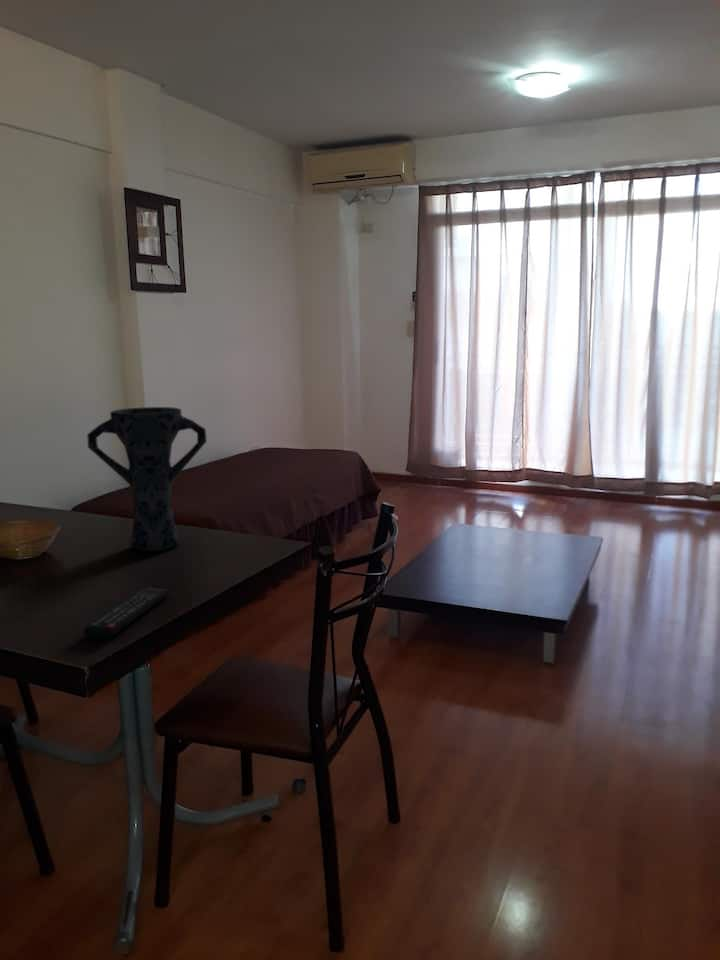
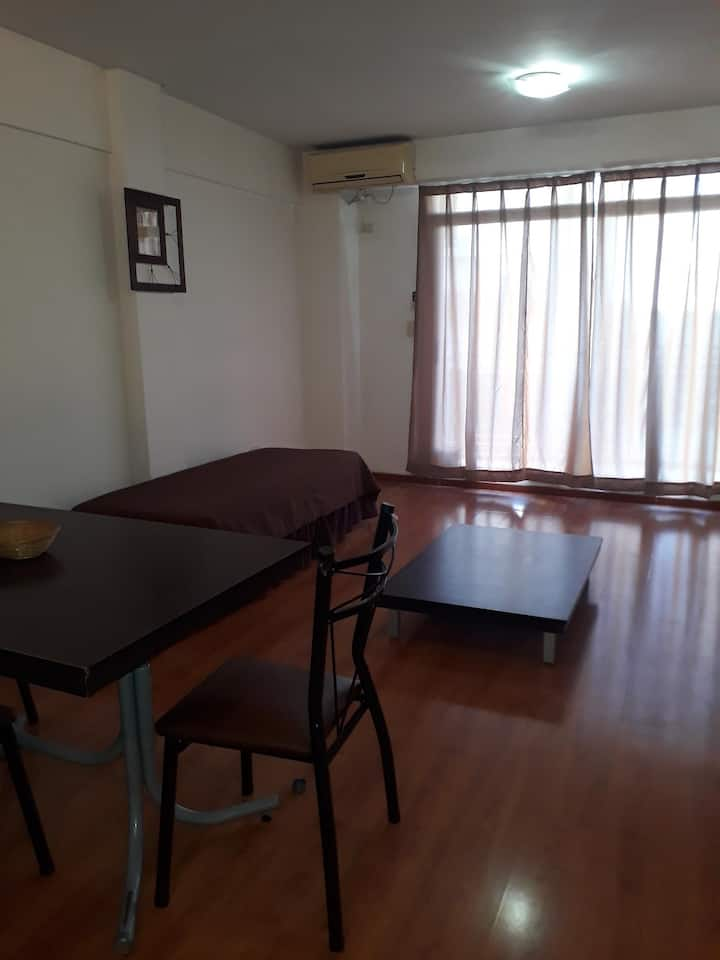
- remote control [83,587,171,641]
- vase [86,406,208,552]
